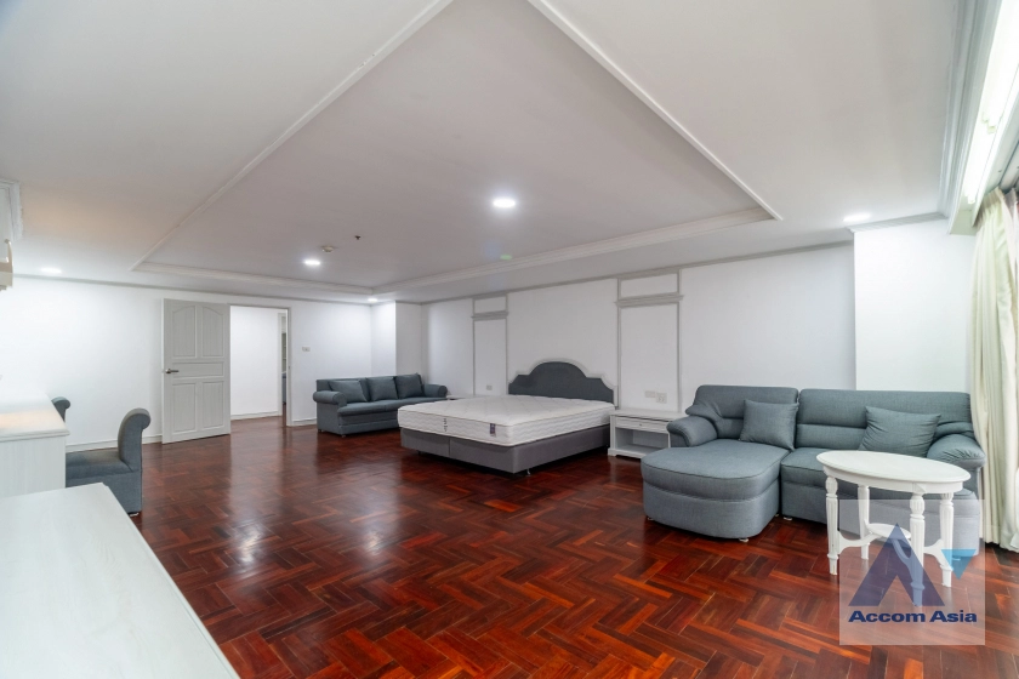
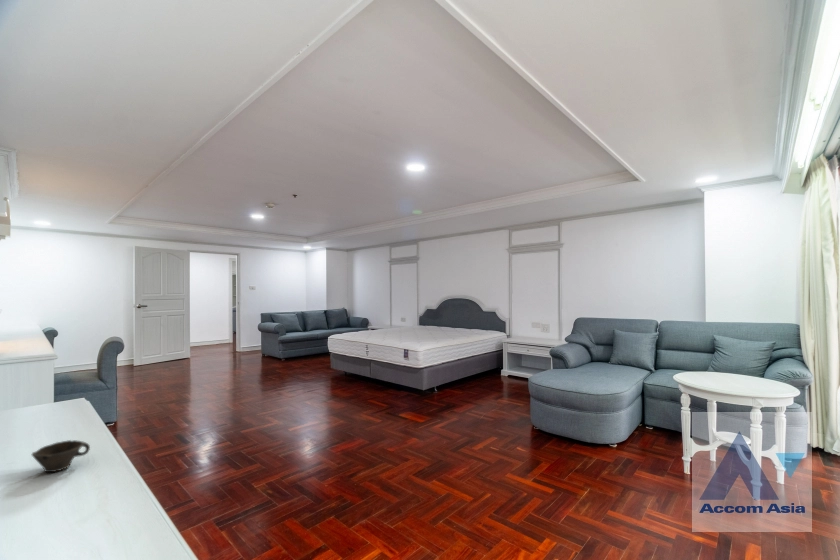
+ cup [31,439,91,473]
